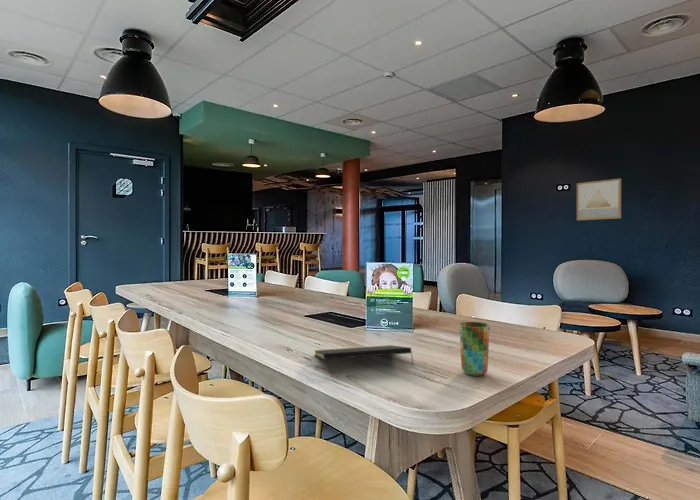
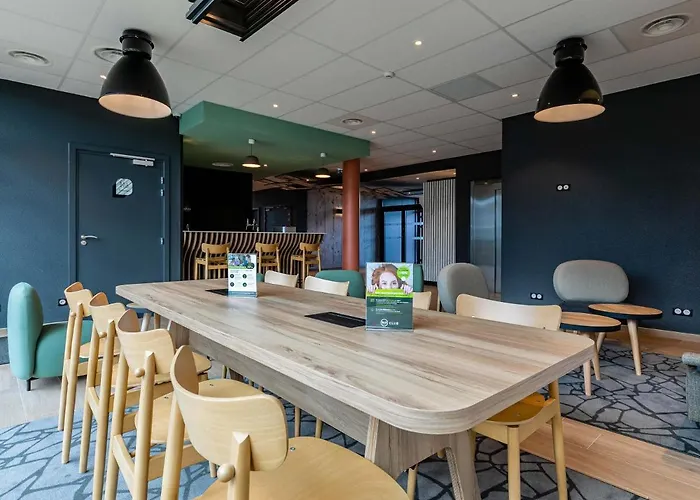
- cup [458,321,491,377]
- wall art [576,178,622,221]
- notepad [313,344,414,365]
